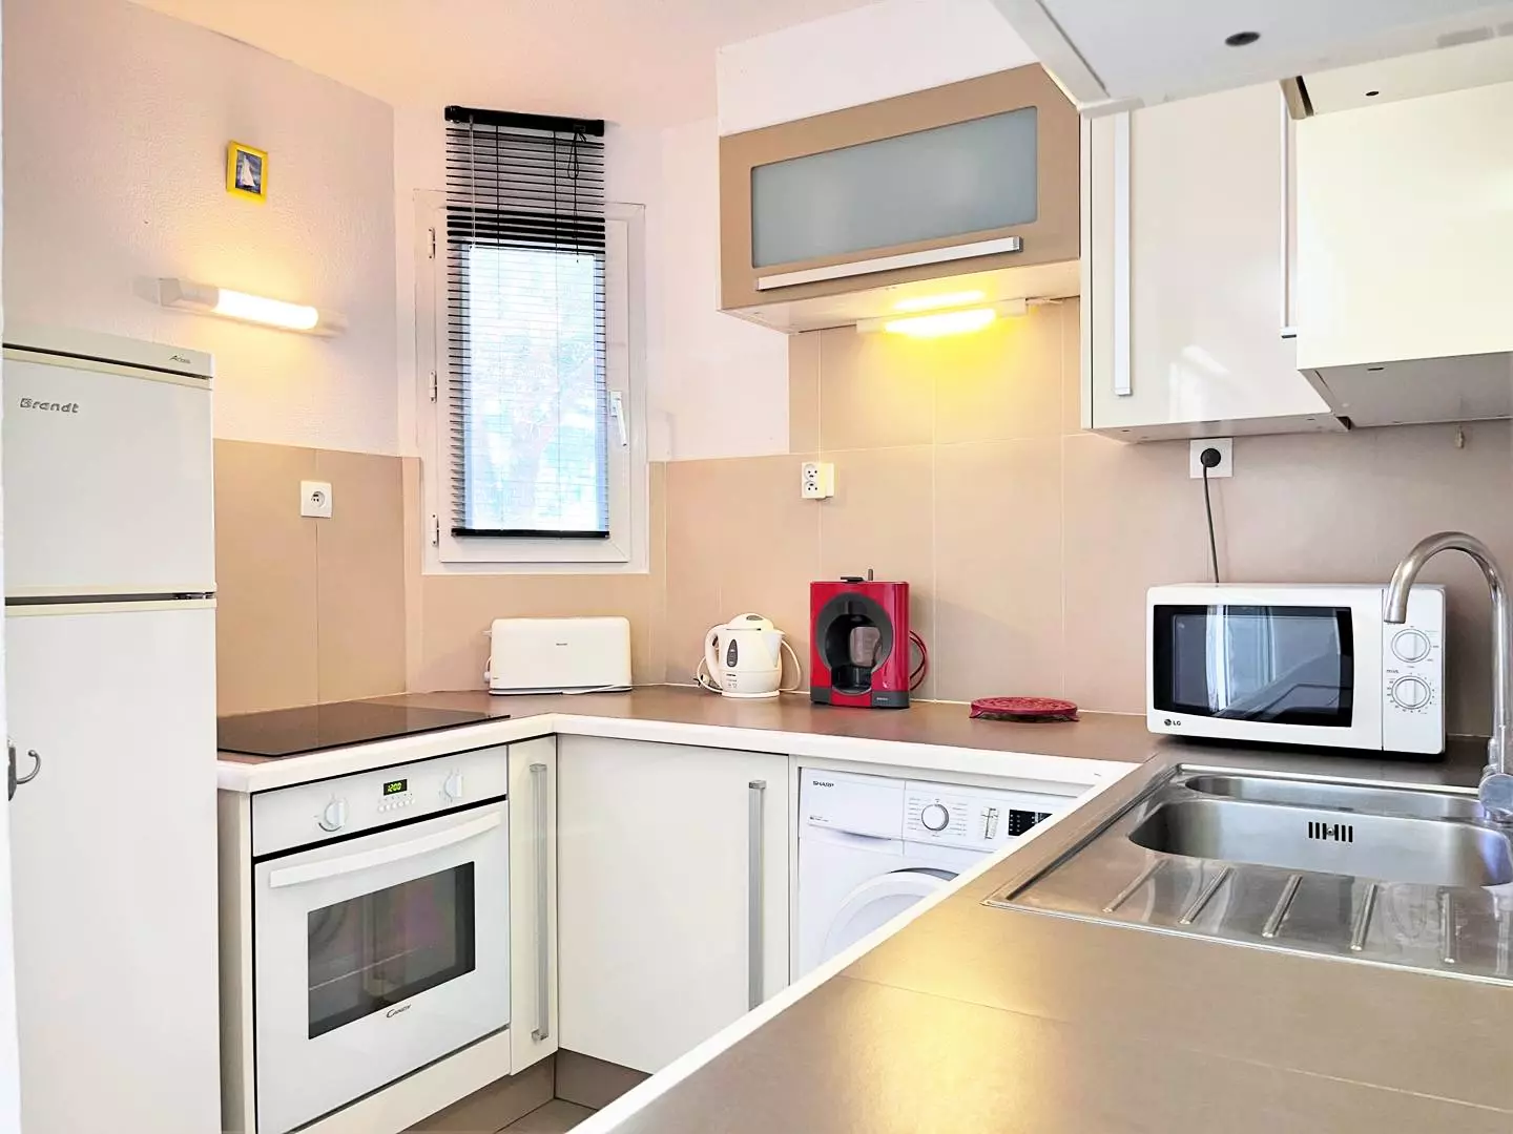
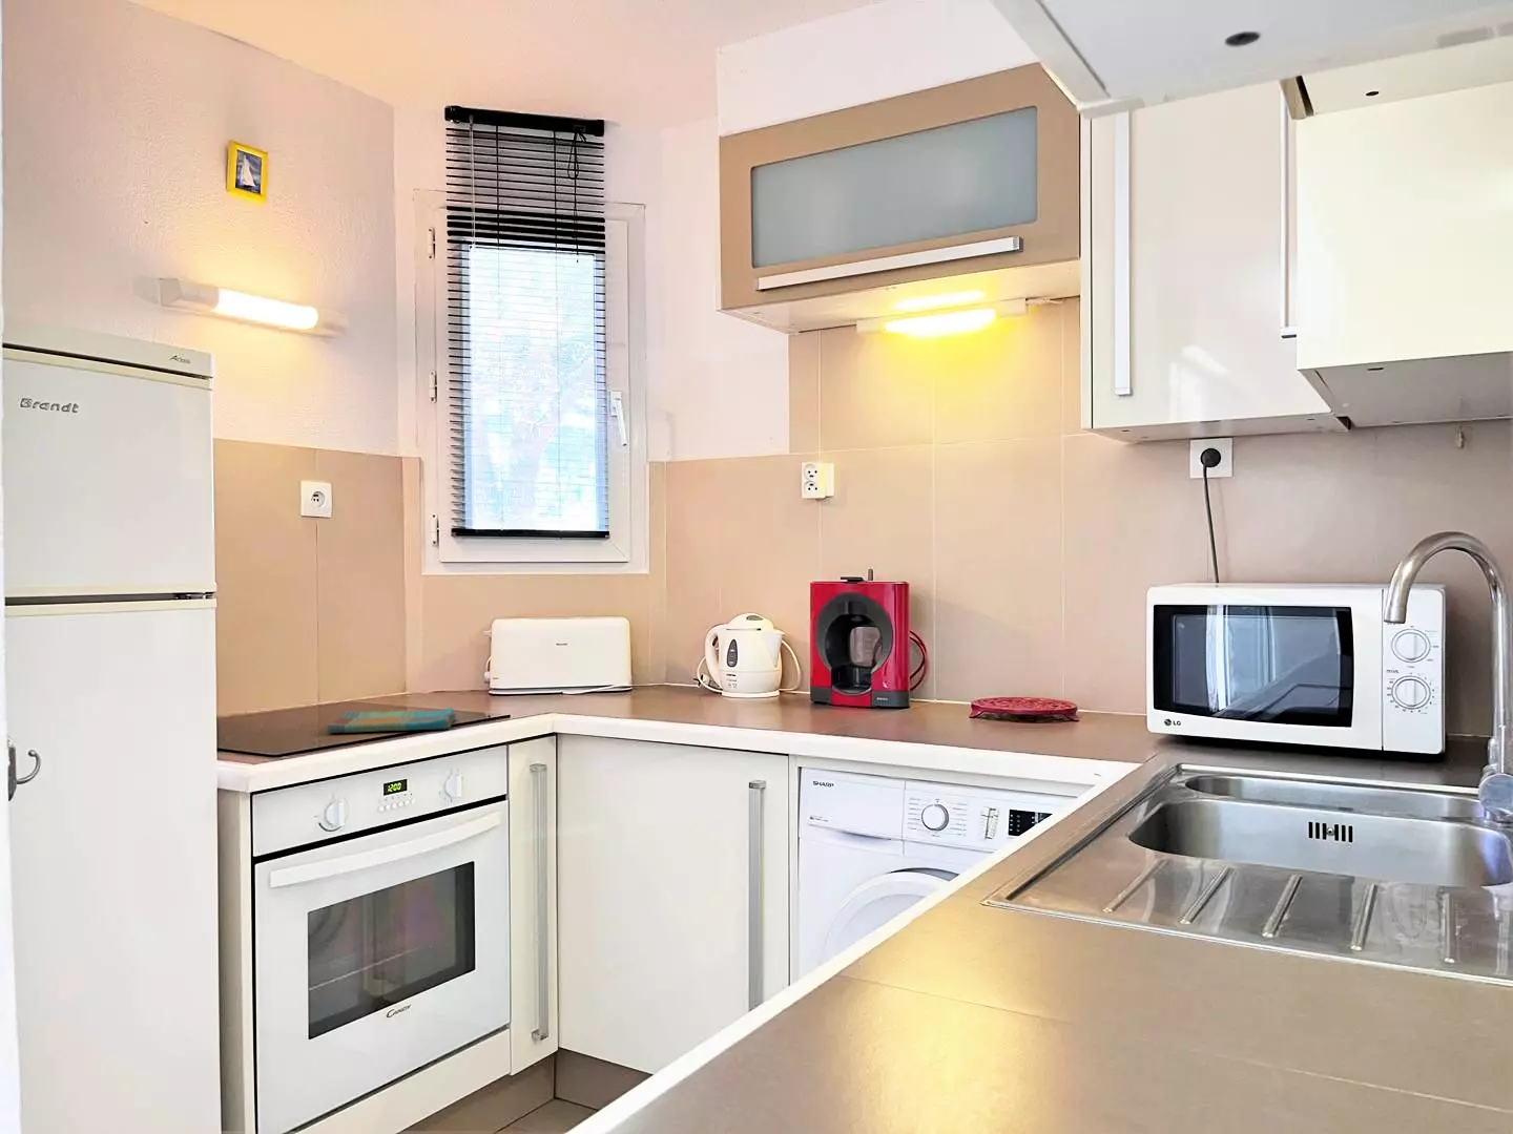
+ dish towel [326,706,457,734]
